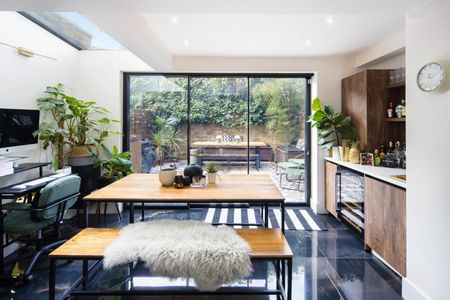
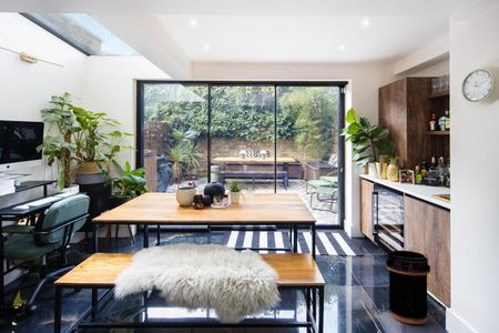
+ trash can [385,250,431,325]
